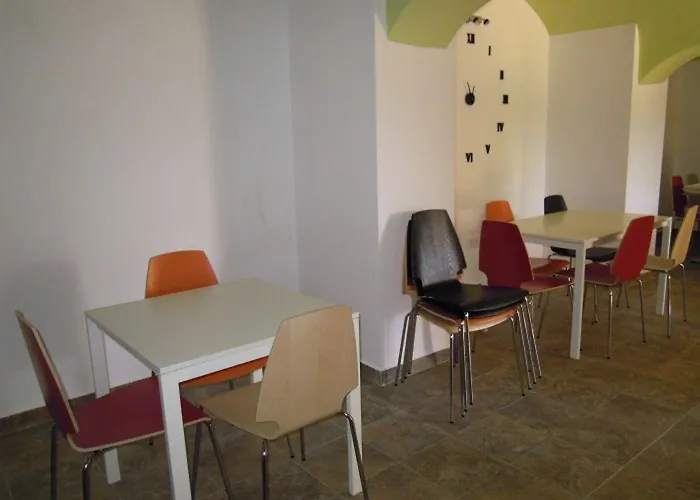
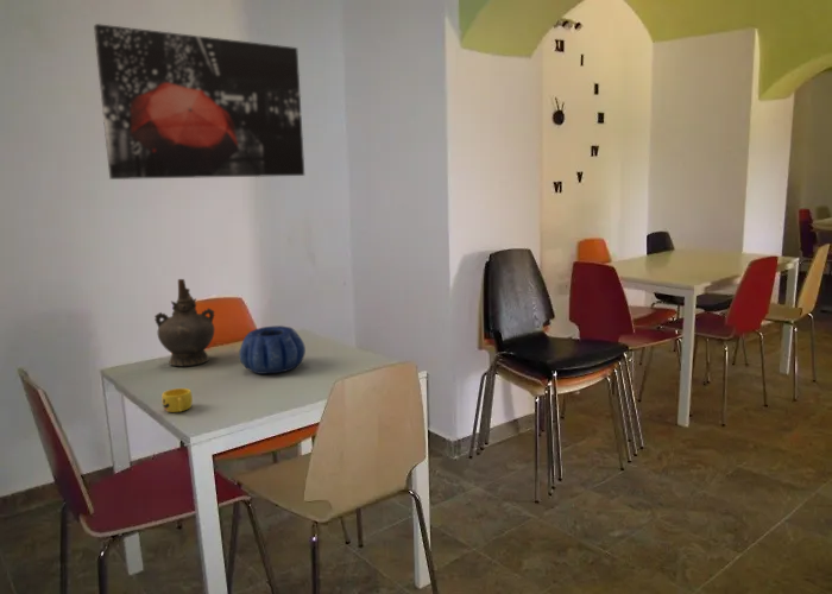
+ decorative bowl [238,324,307,375]
+ ceremonial vessel [153,278,216,367]
+ wall art [93,23,305,181]
+ cup [160,387,194,413]
